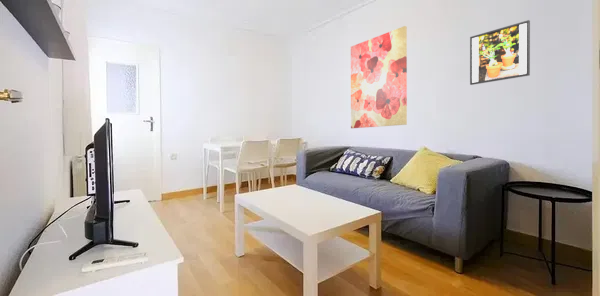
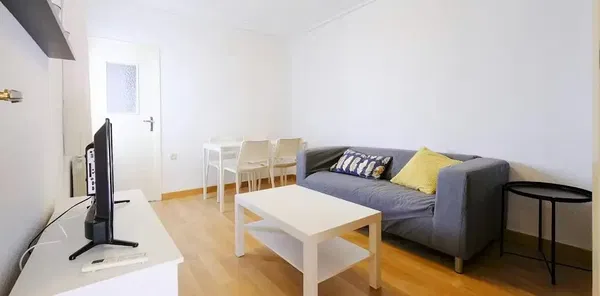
- wall art [350,25,408,129]
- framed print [469,19,531,86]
